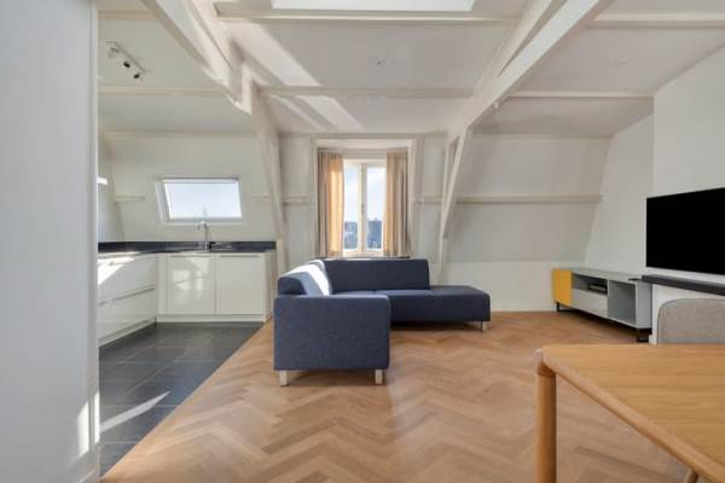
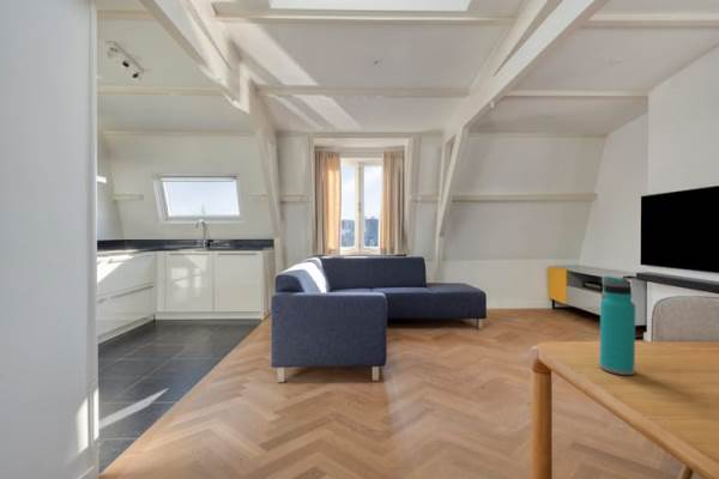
+ water bottle [598,275,636,376]
